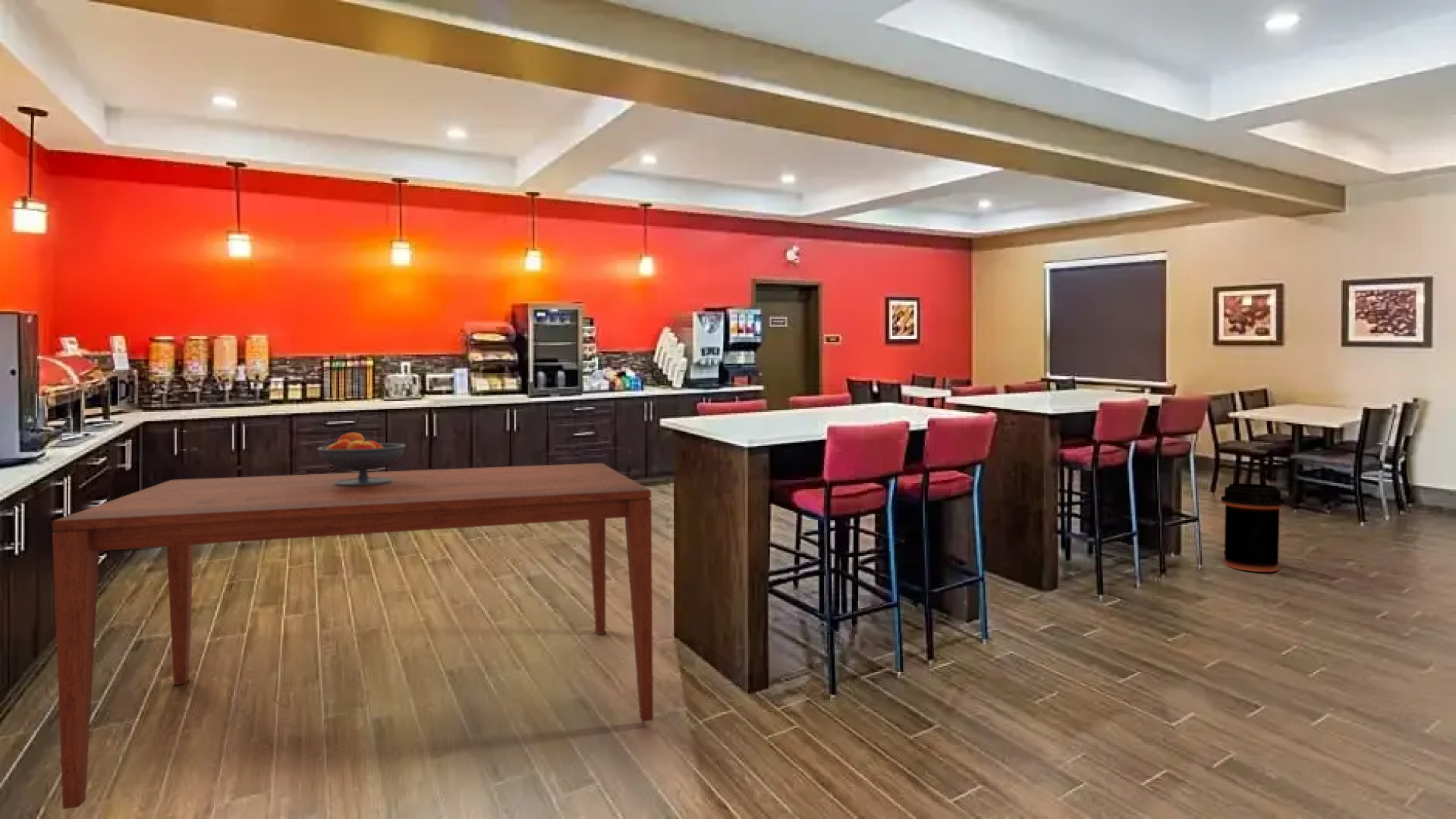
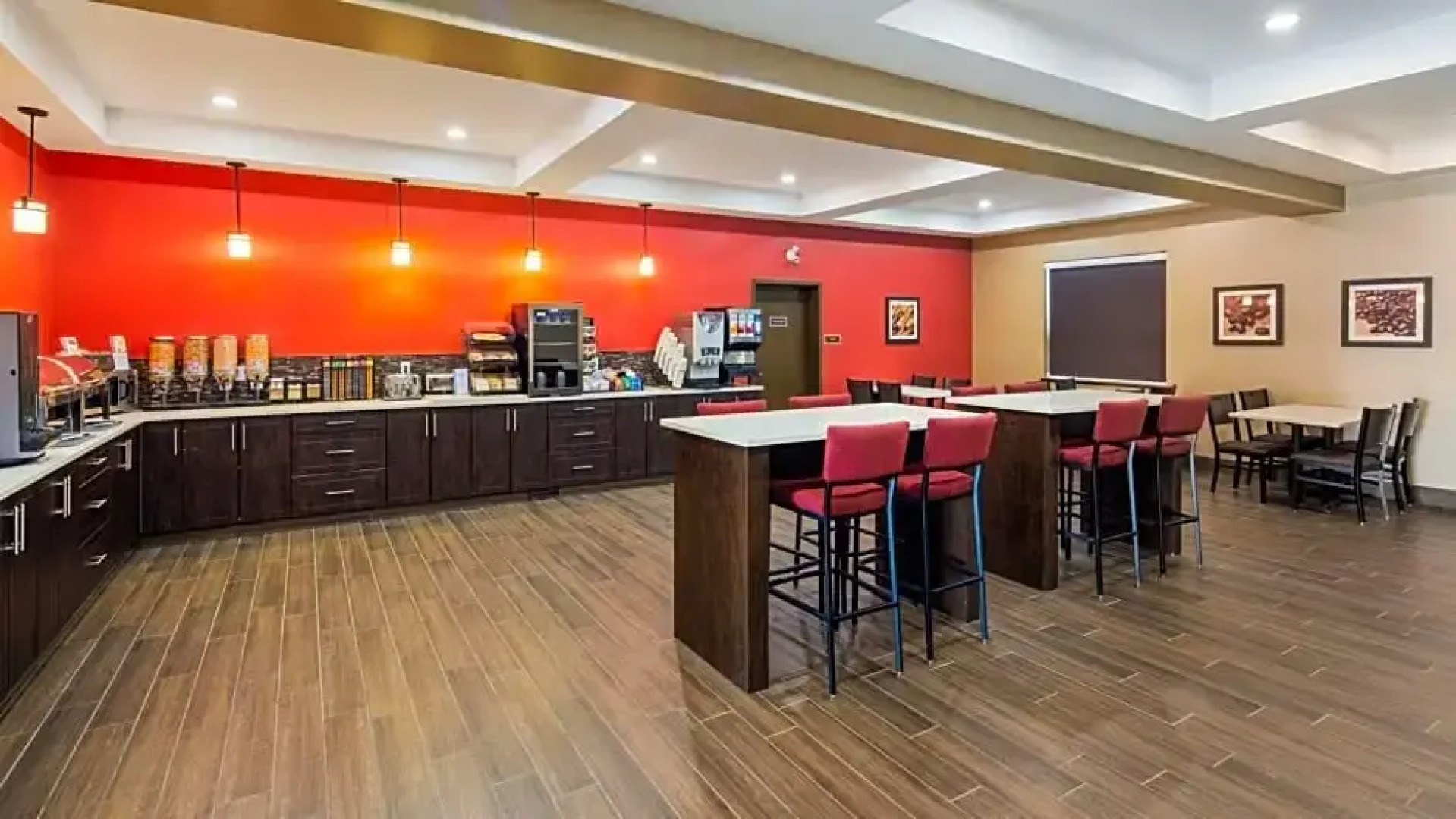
- fruit bowl [316,431,407,486]
- trash can [1220,482,1285,573]
- dining table [52,463,654,810]
